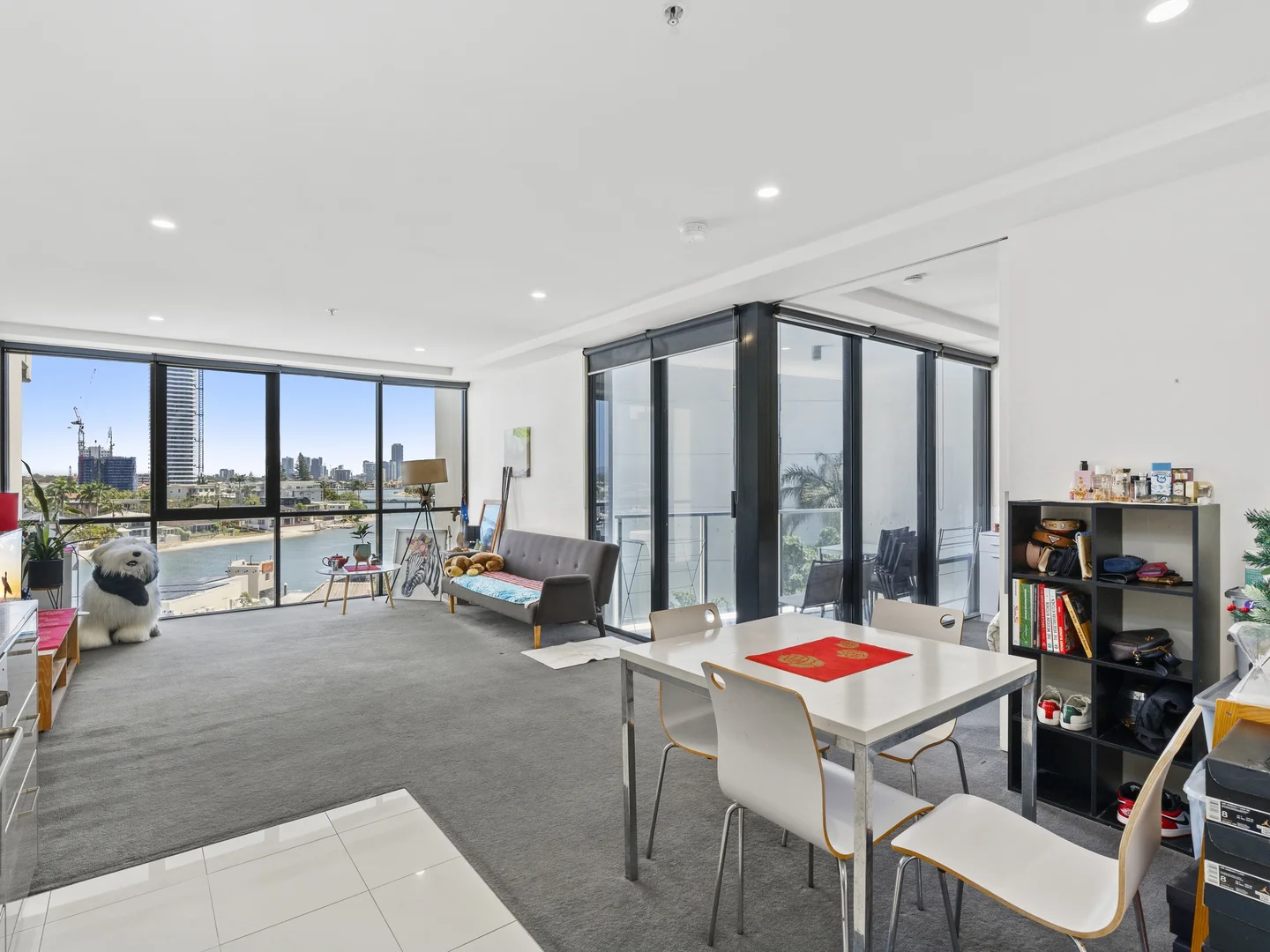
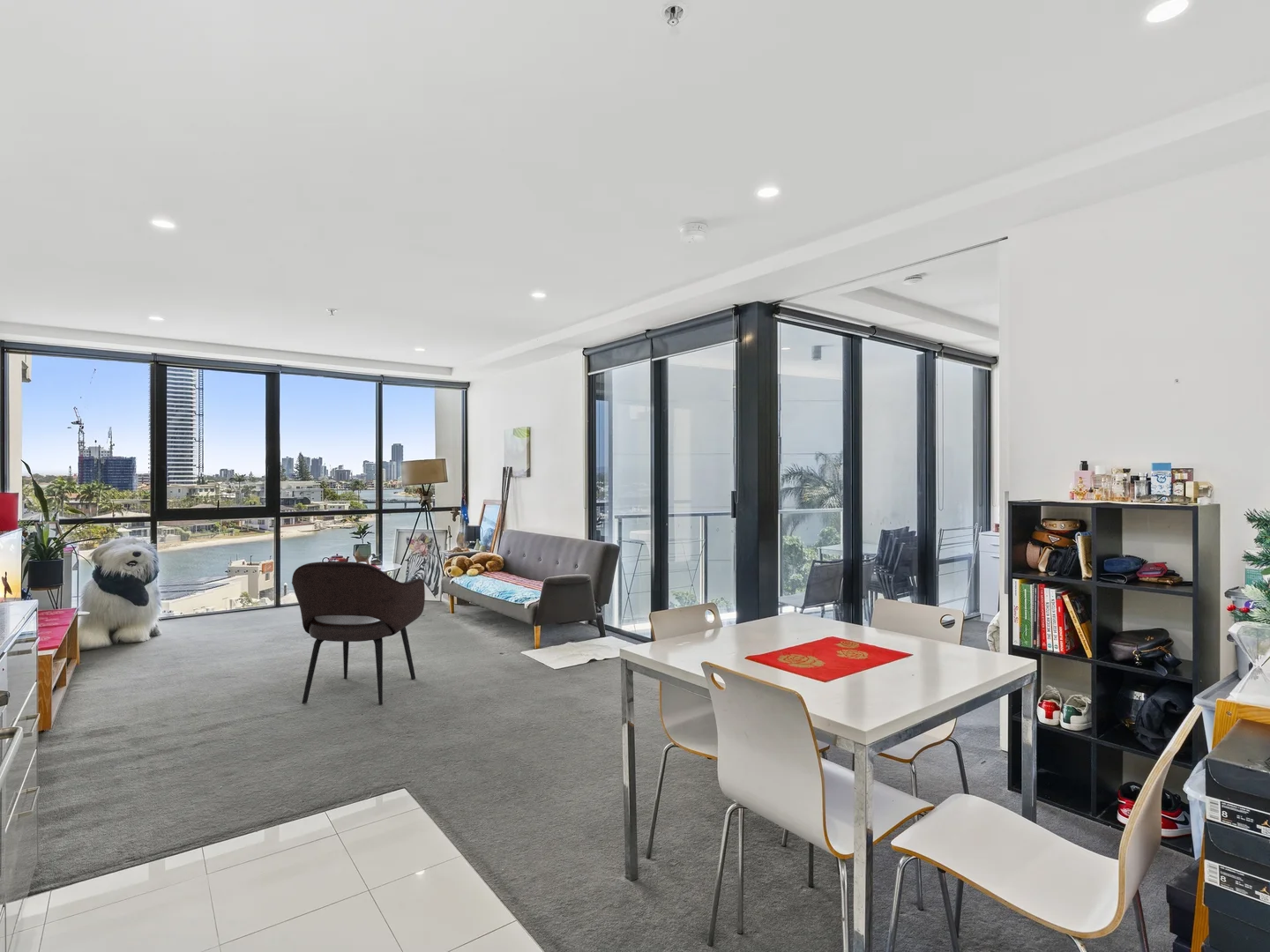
+ armchair [291,561,426,705]
